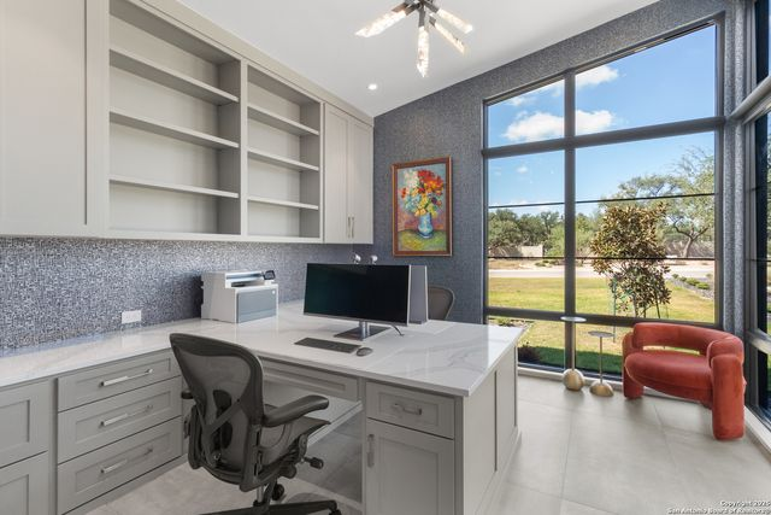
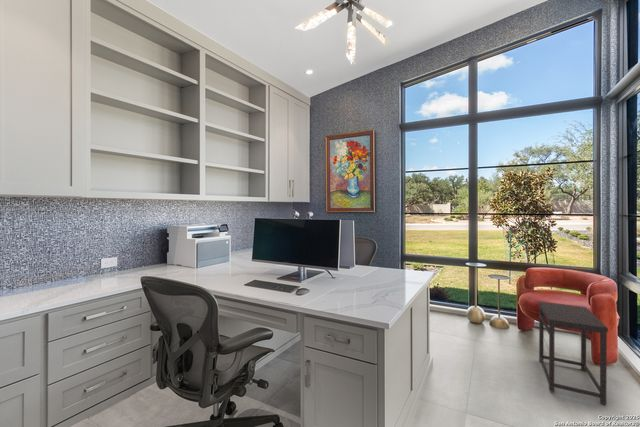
+ side table [538,300,609,405]
